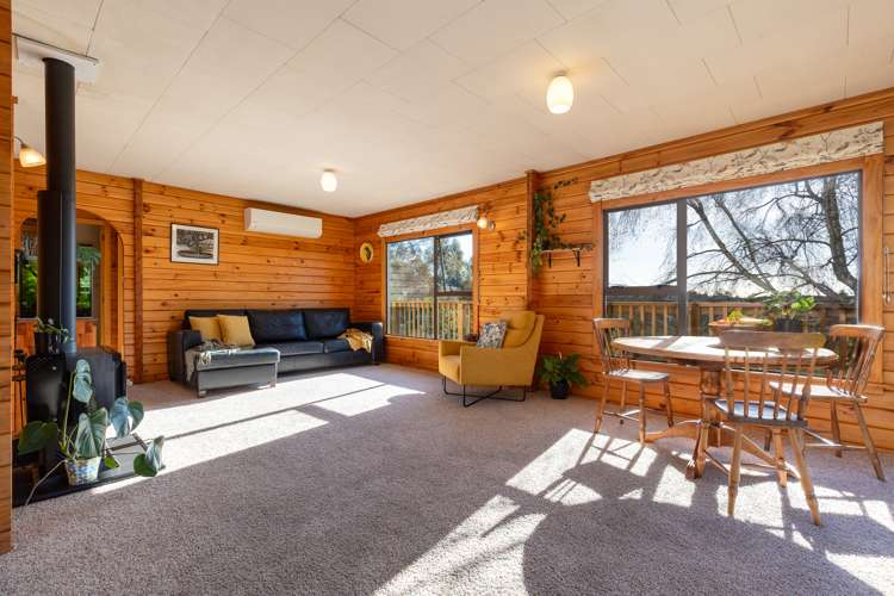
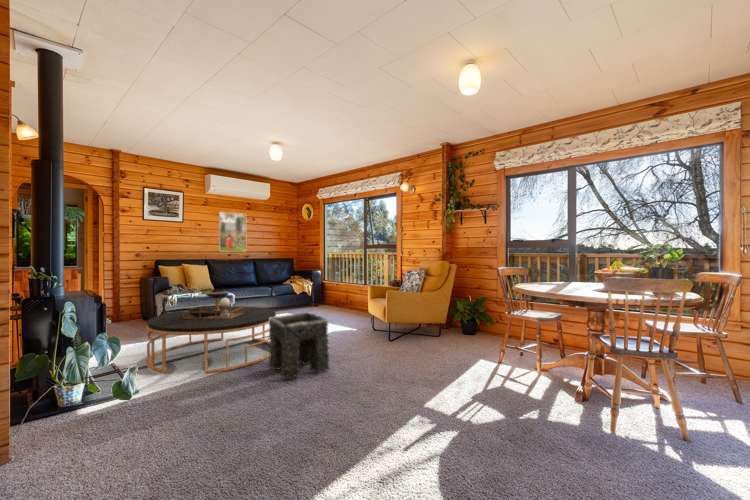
+ coffee table [146,291,277,374]
+ stone arch [267,312,331,380]
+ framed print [218,211,247,253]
